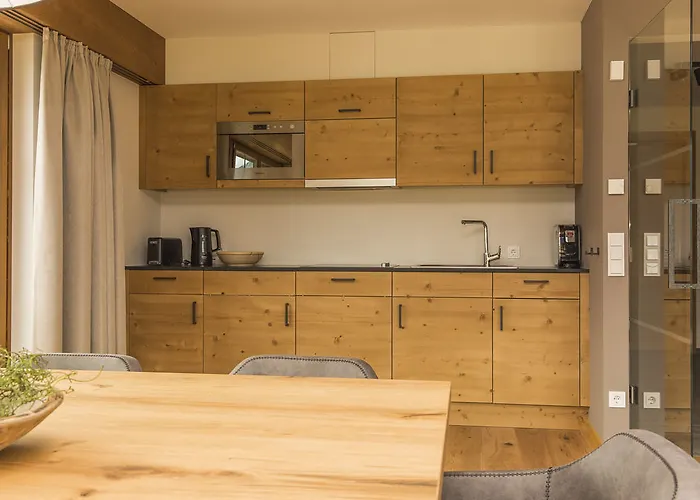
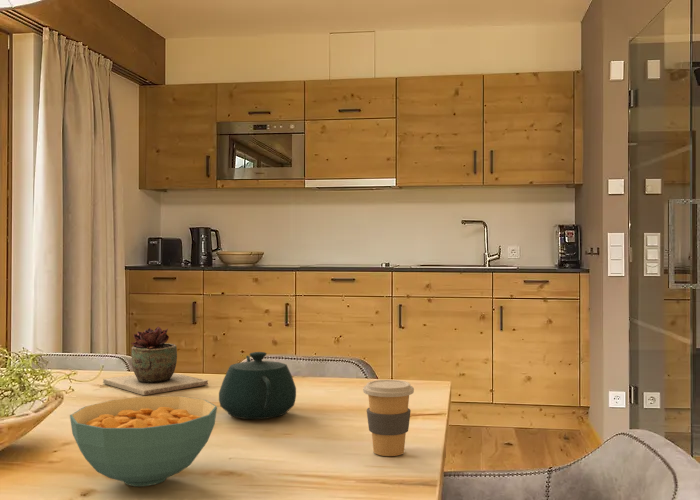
+ cereal bowl [69,395,218,487]
+ coffee cup [362,379,415,457]
+ teapot [218,351,297,420]
+ succulent plant [102,326,209,396]
